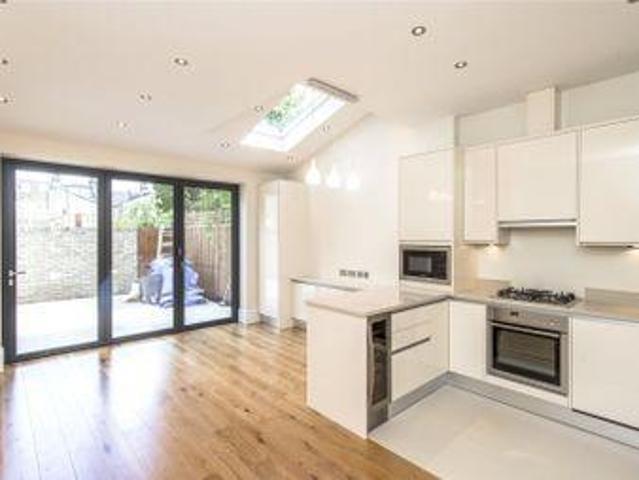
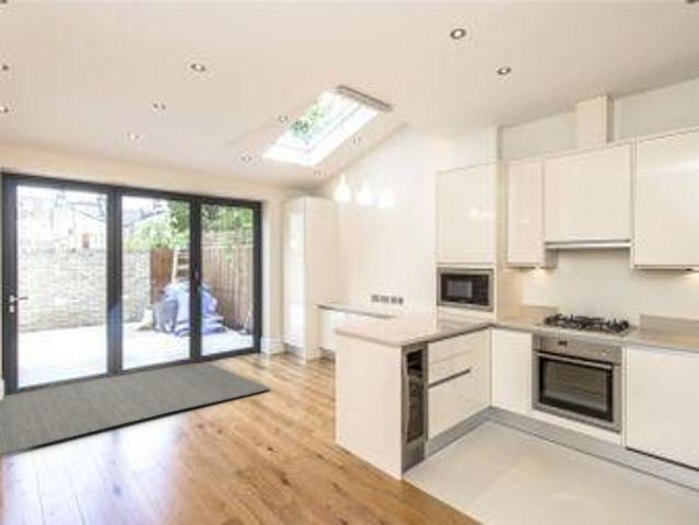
+ rug [0,362,272,456]
